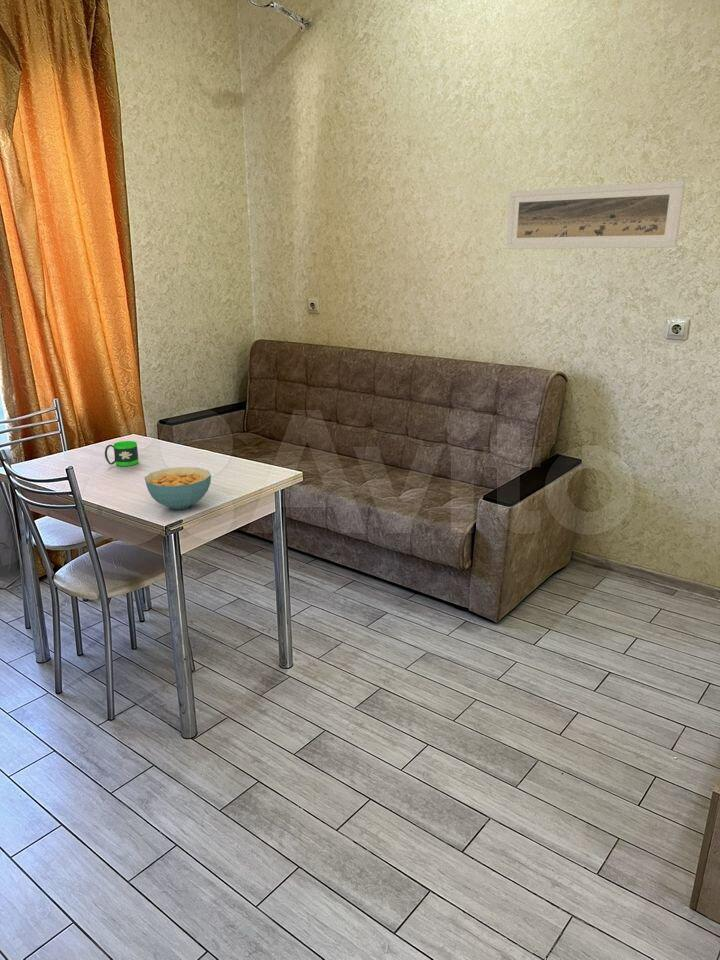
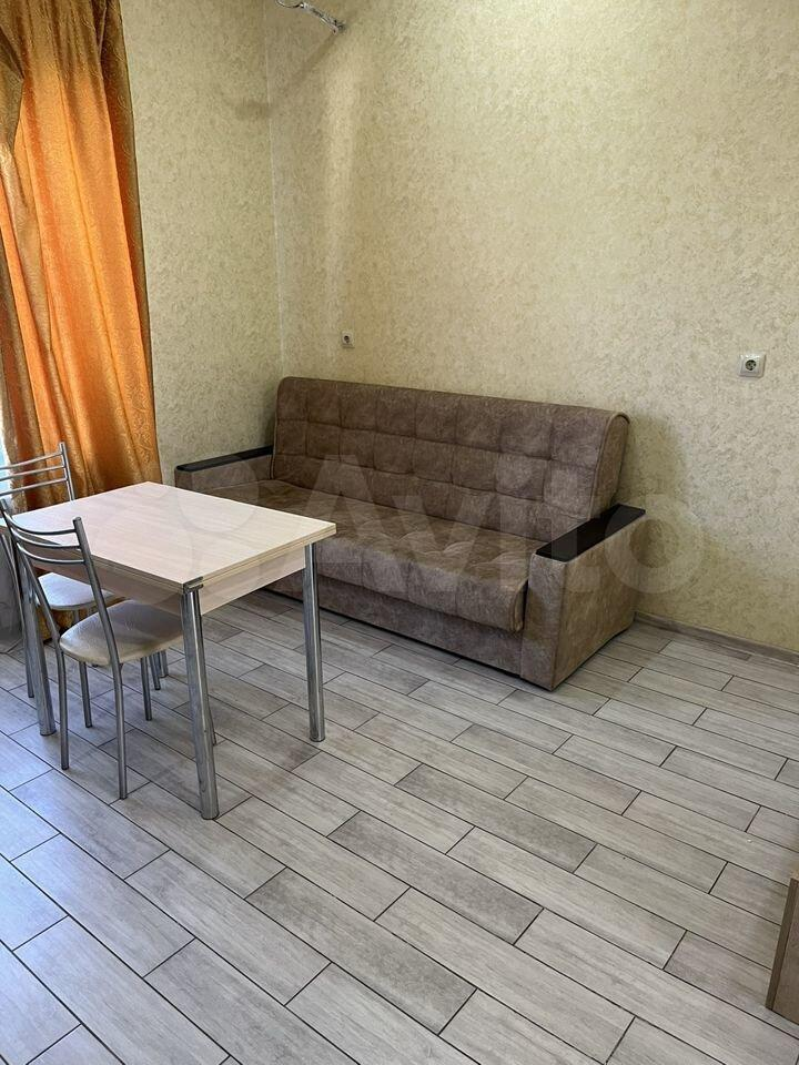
- mug [104,440,139,467]
- cereal bowl [144,466,212,510]
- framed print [505,180,686,250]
